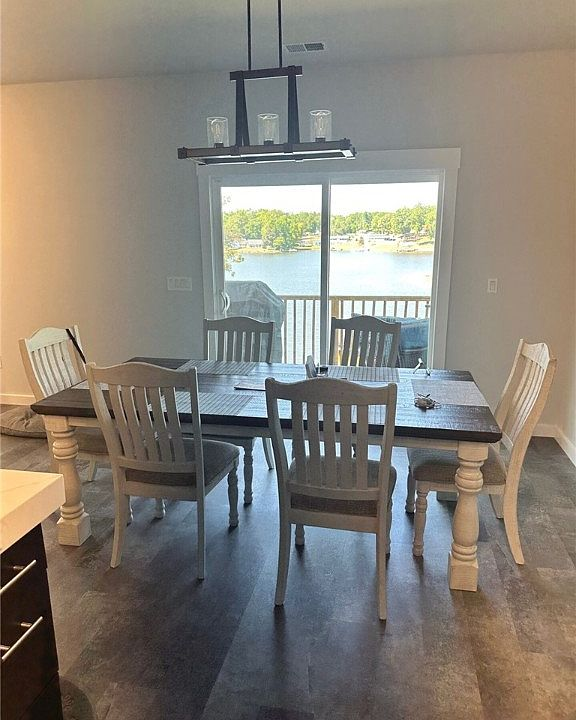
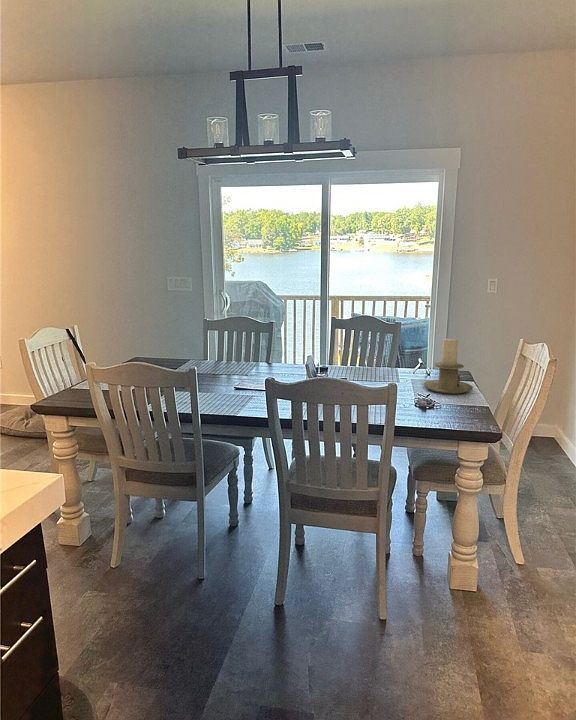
+ candle holder [422,338,474,395]
